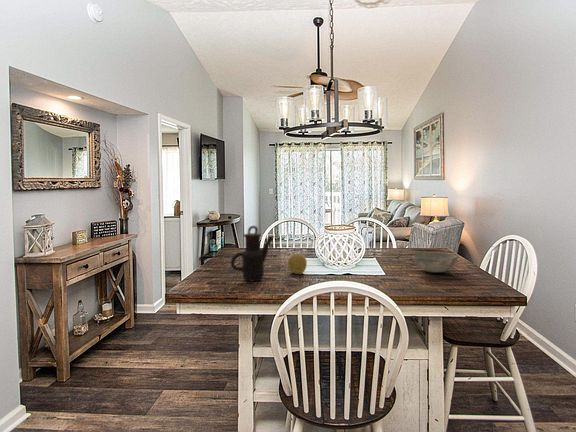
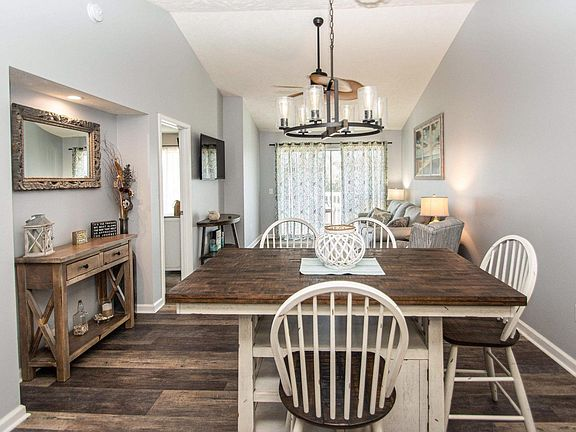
- fruit [287,253,308,275]
- teapot [230,225,276,282]
- bowl [412,253,459,274]
